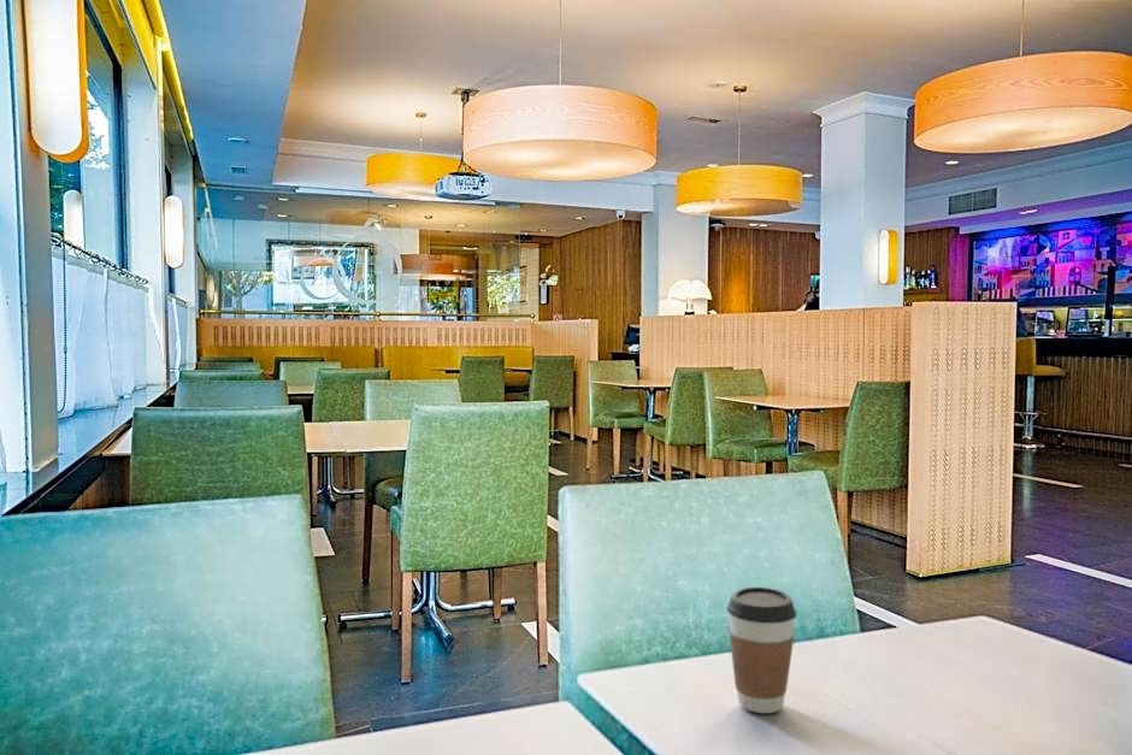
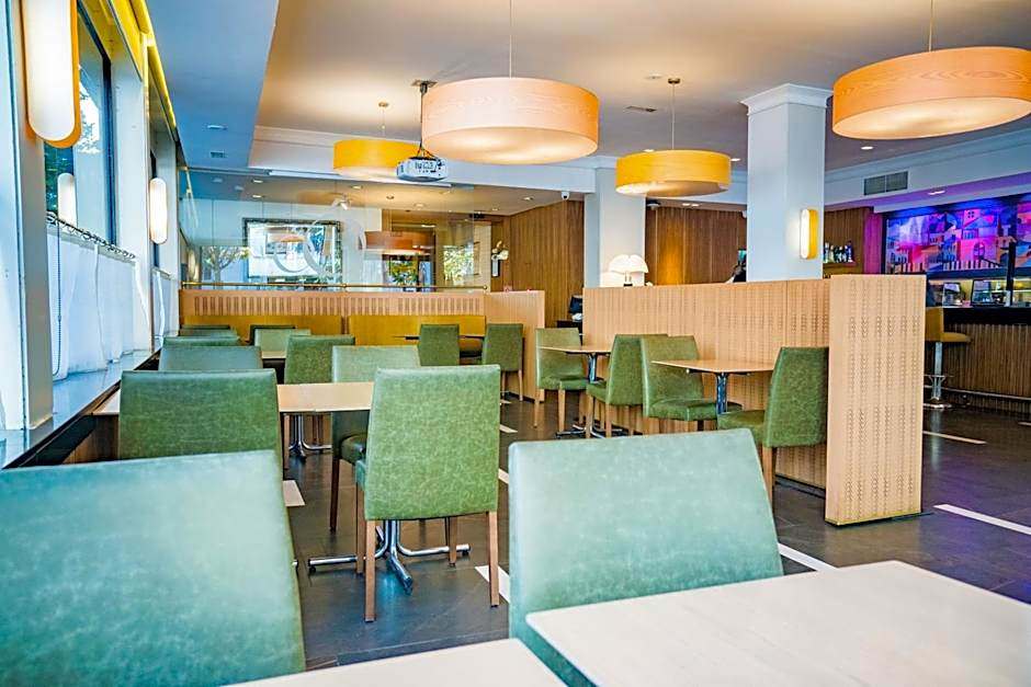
- coffee cup [726,586,798,714]
